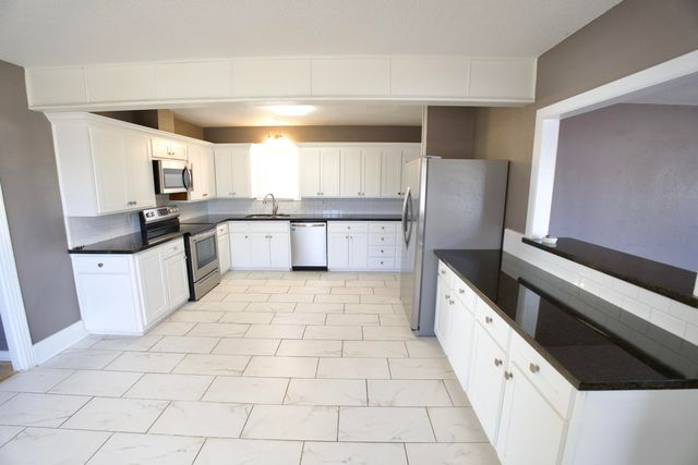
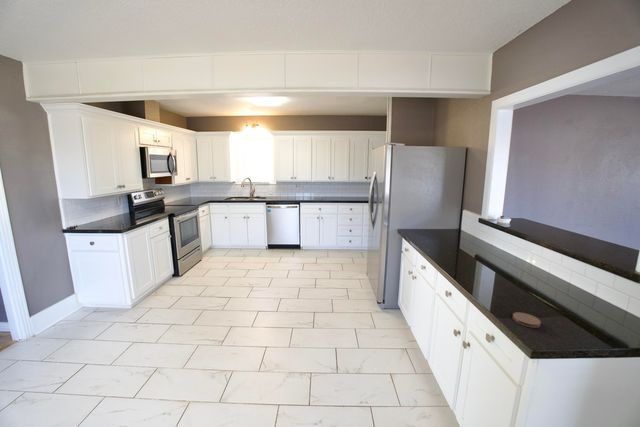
+ coaster [512,311,542,329]
